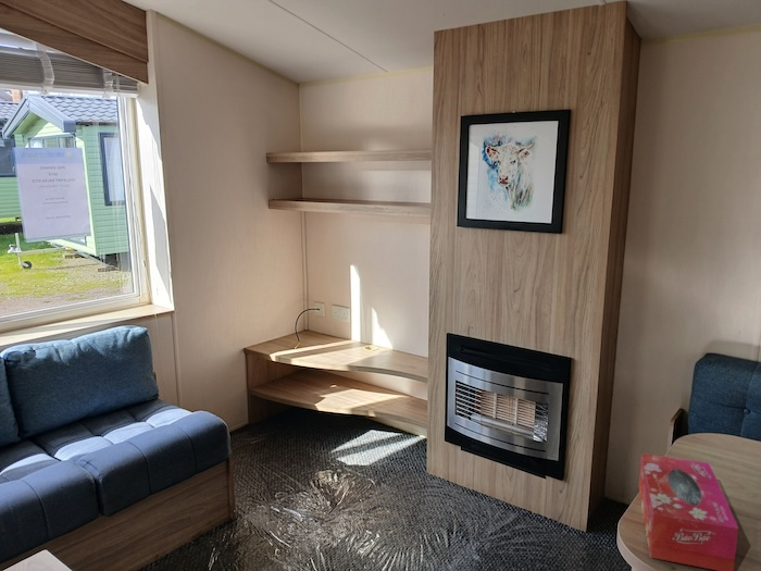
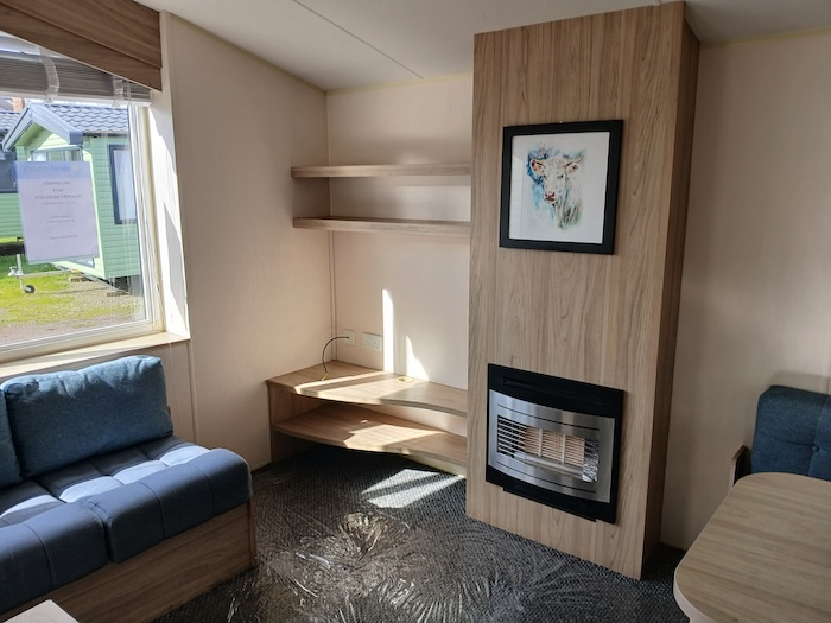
- tissue box [638,452,739,571]
